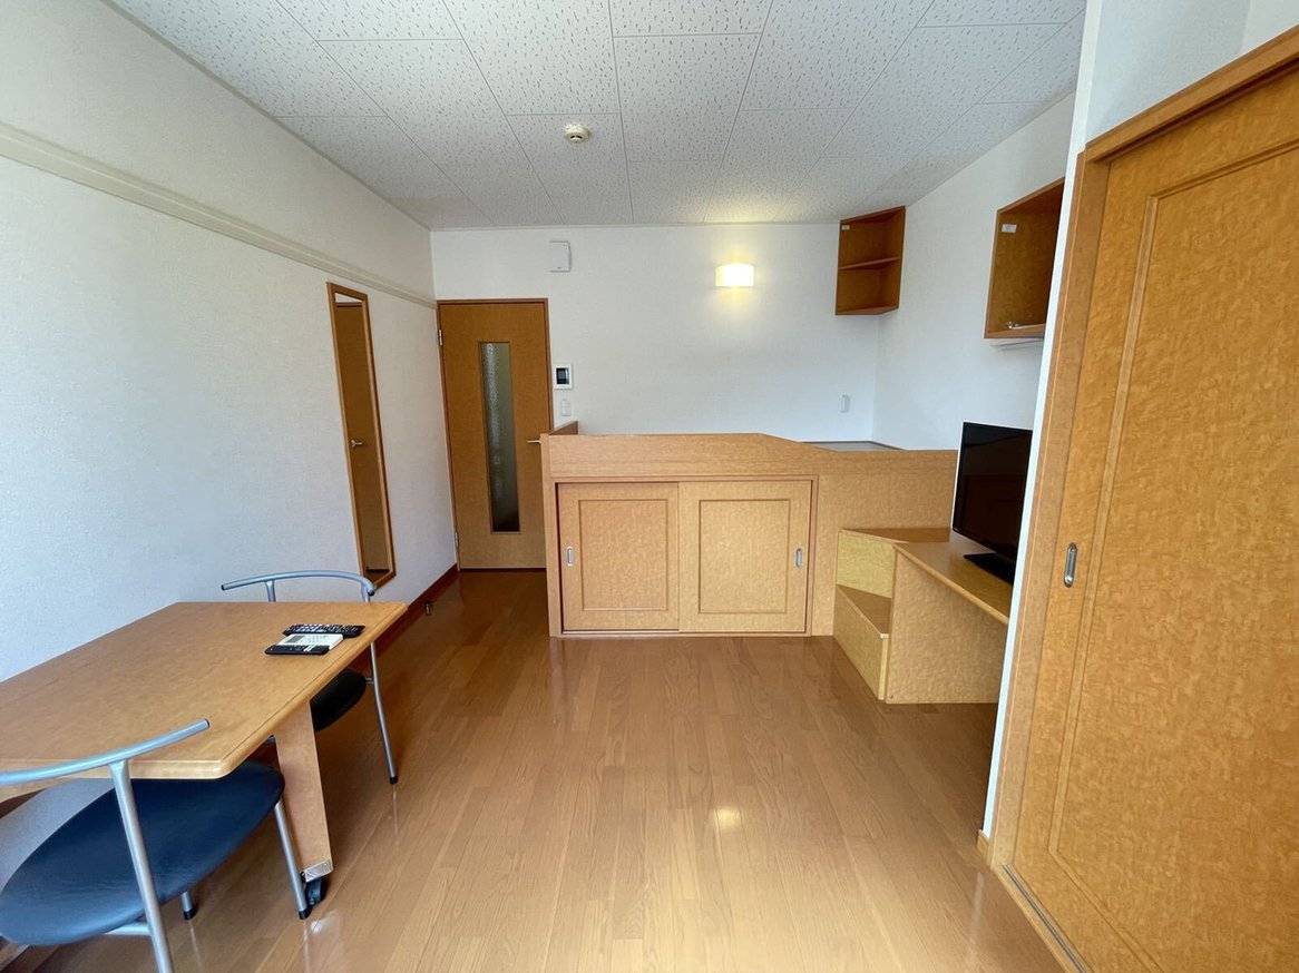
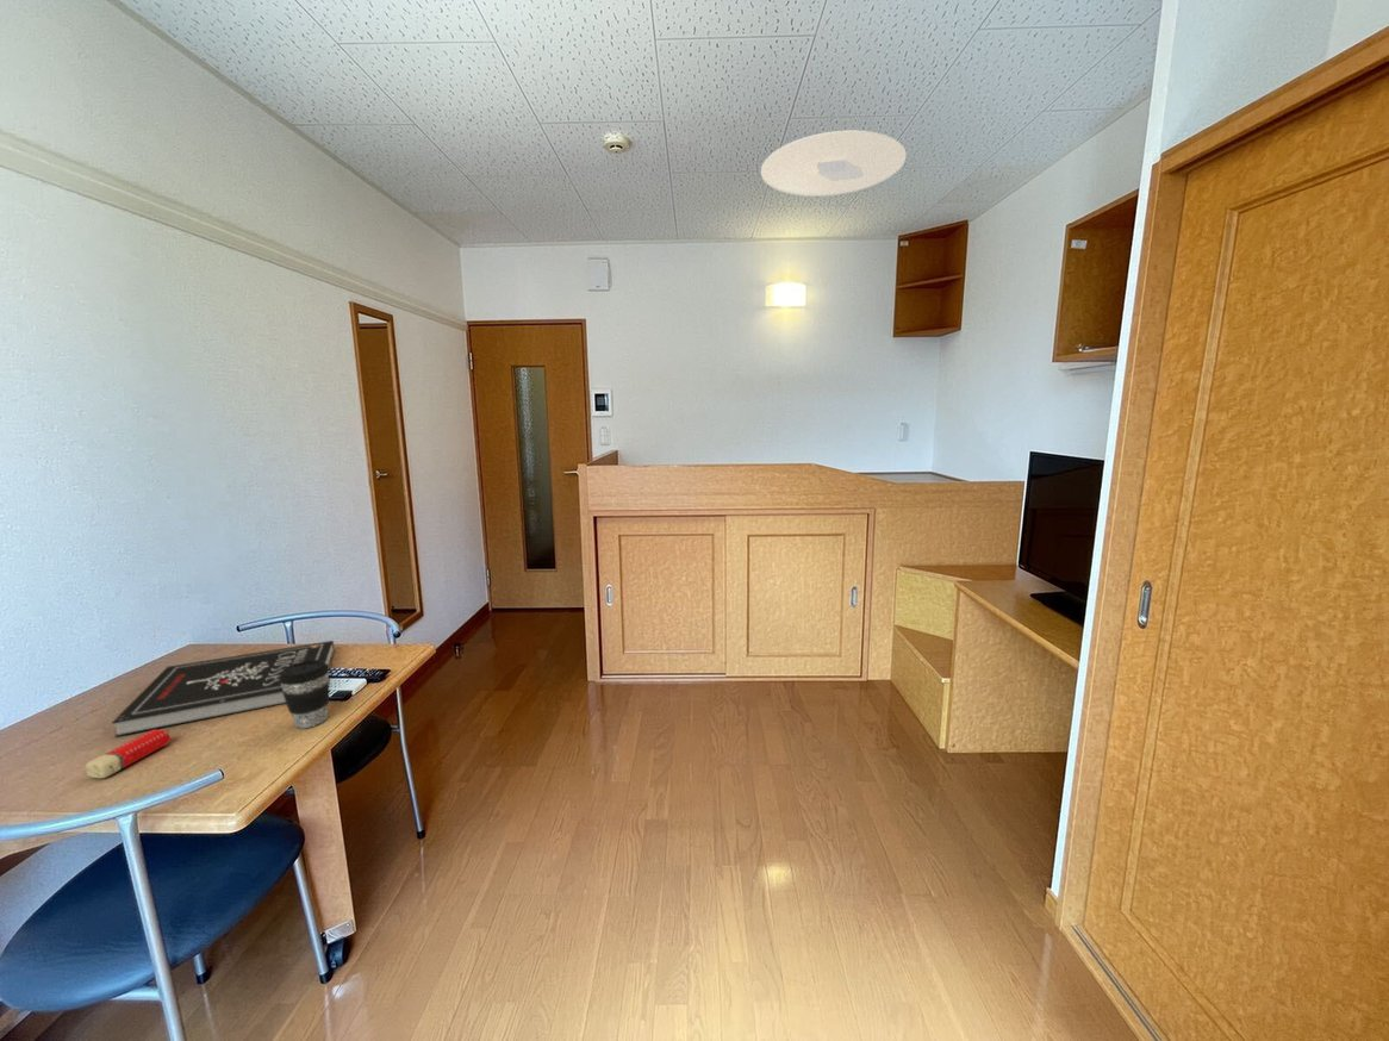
+ eraser [85,729,172,779]
+ book [111,640,336,737]
+ ceiling light [760,130,908,198]
+ coffee cup [279,660,331,729]
